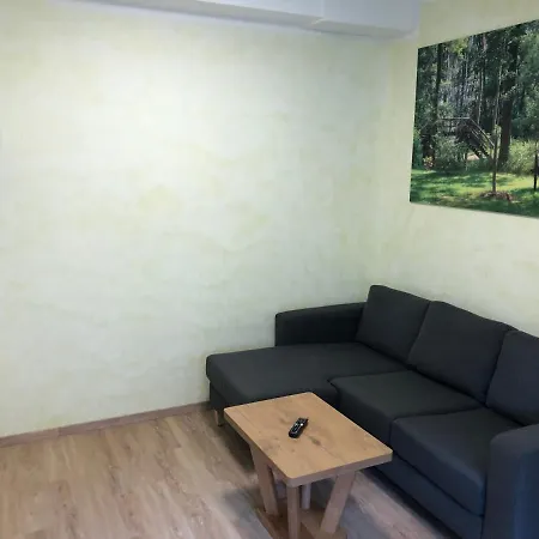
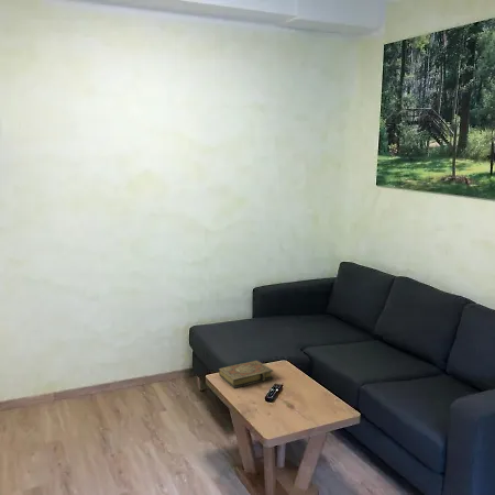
+ book [218,360,275,389]
